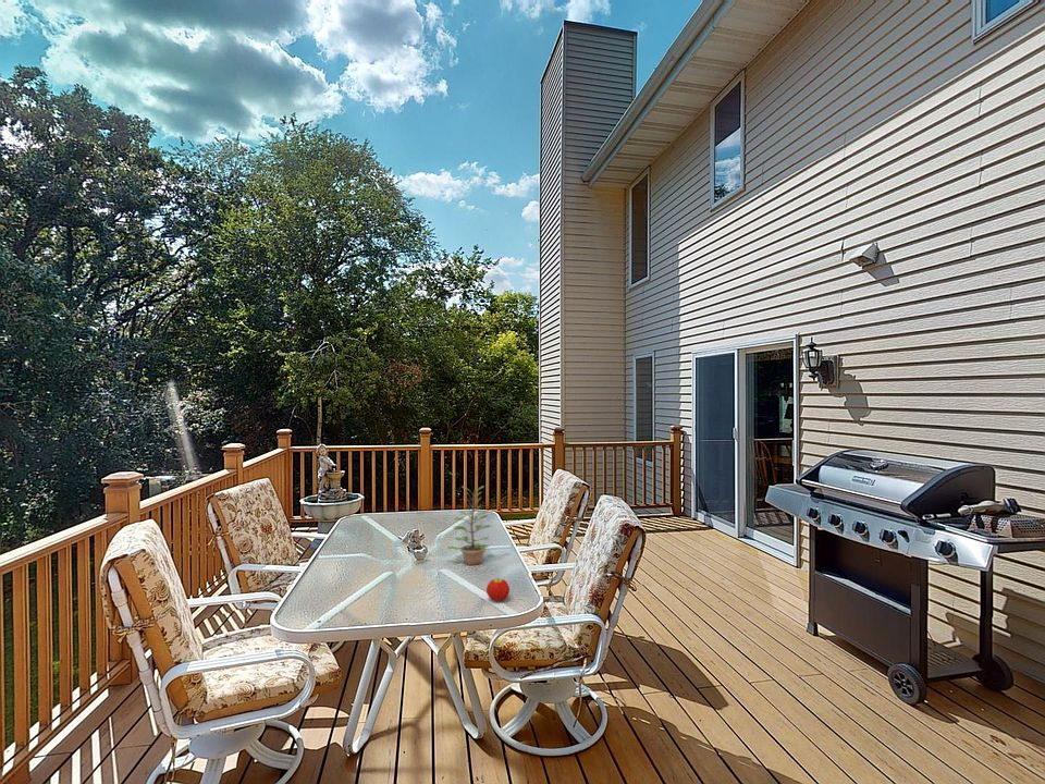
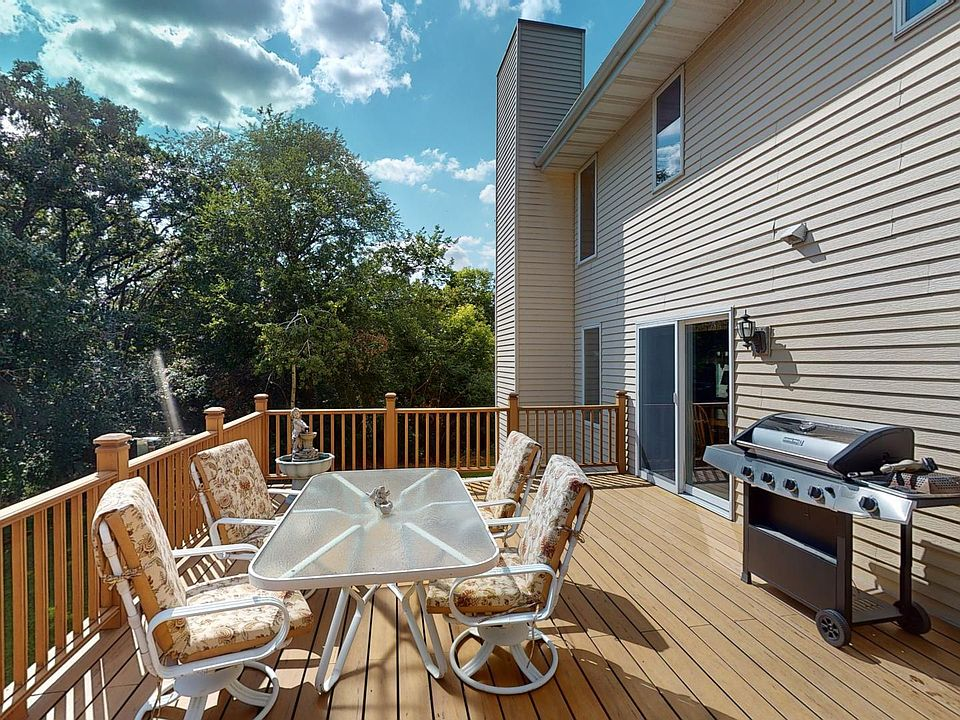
- plant [446,485,492,566]
- fruit [485,577,511,602]
